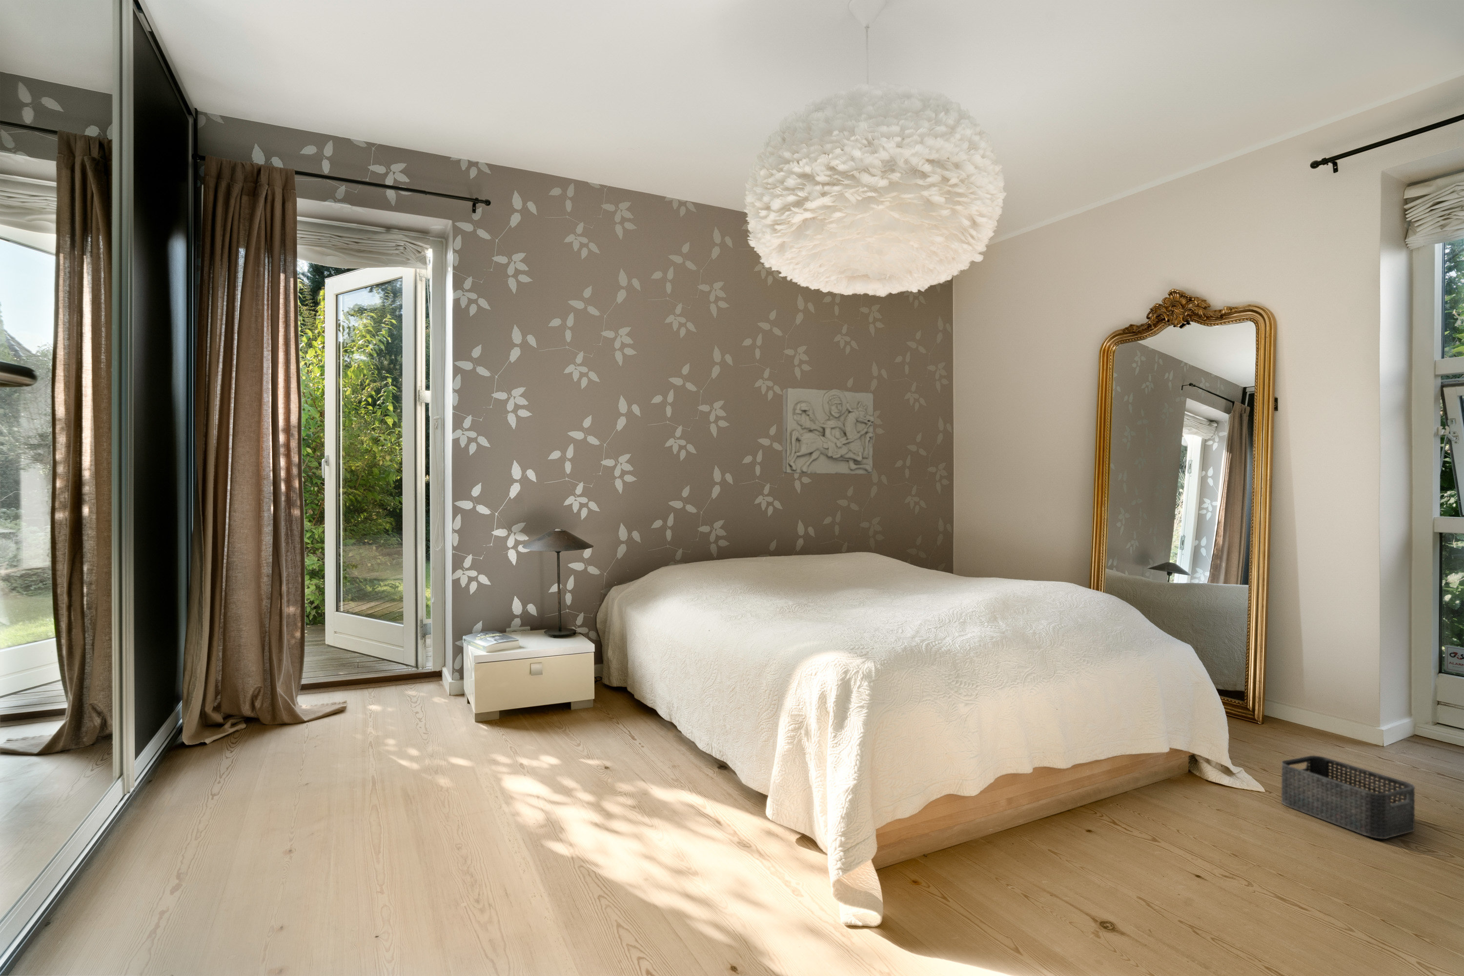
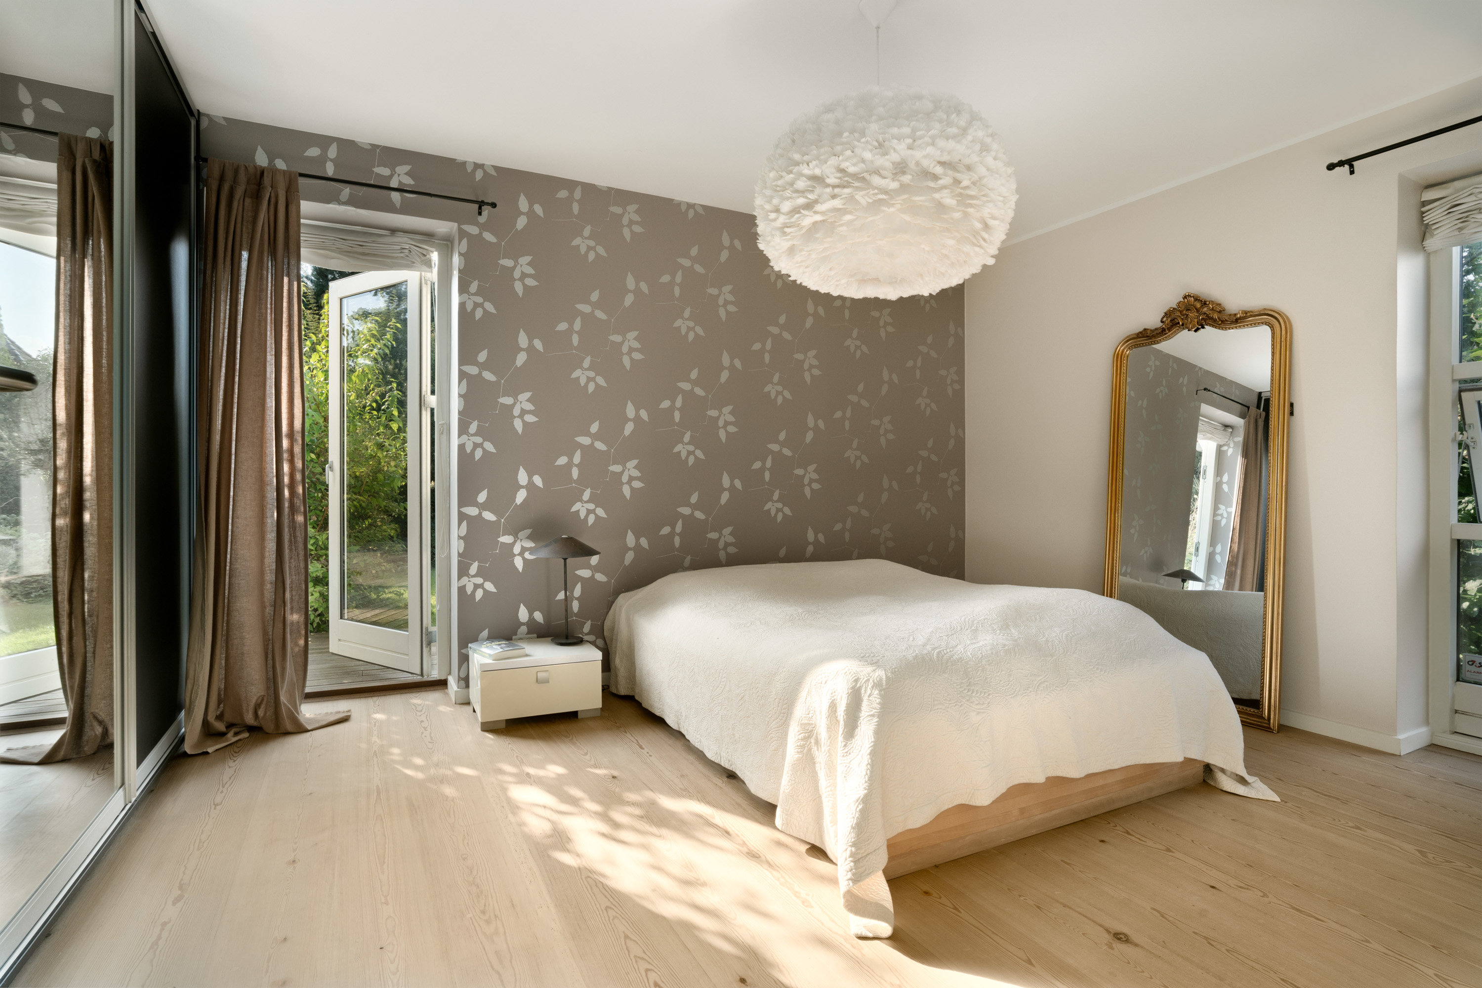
- storage bin [1281,755,1415,840]
- relief panel [782,388,875,474]
